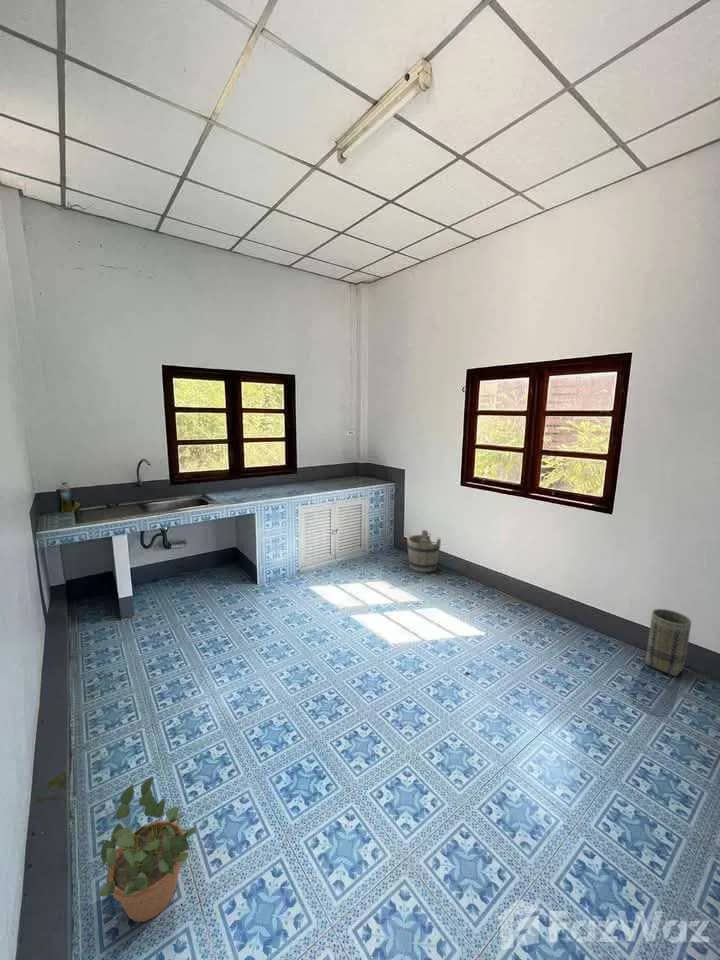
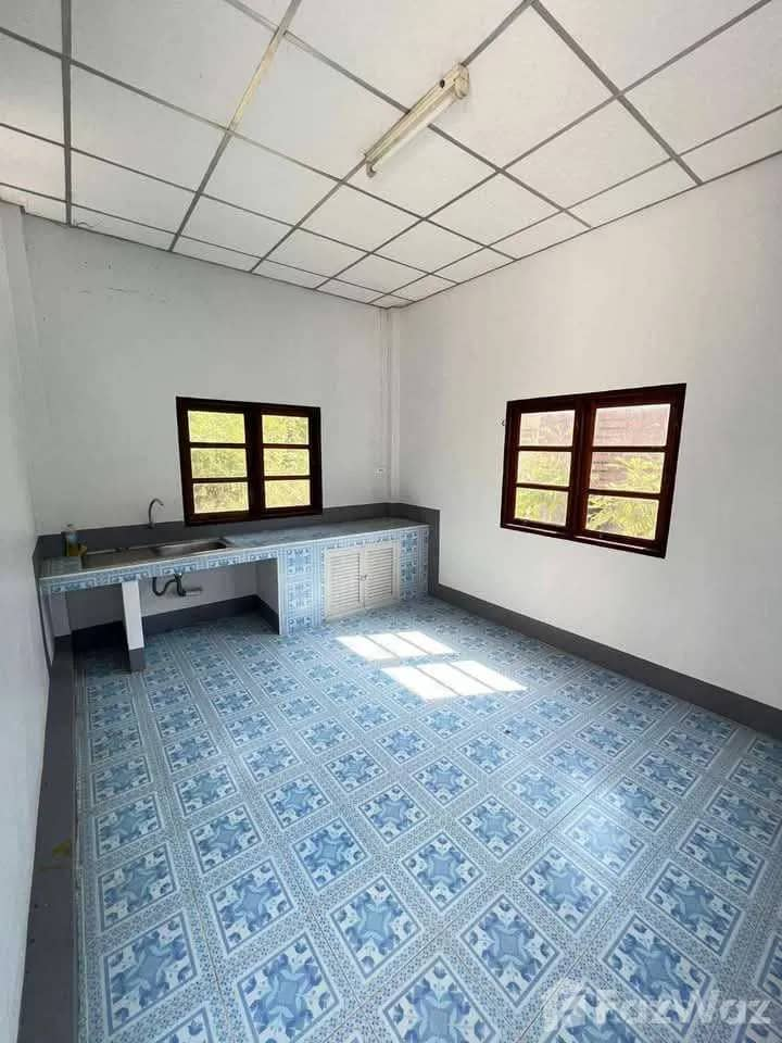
- bucket [406,529,442,573]
- basket [645,608,692,677]
- potted plant [95,775,198,923]
